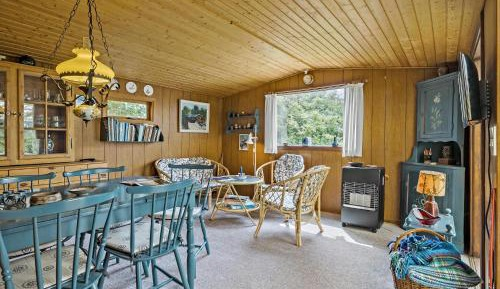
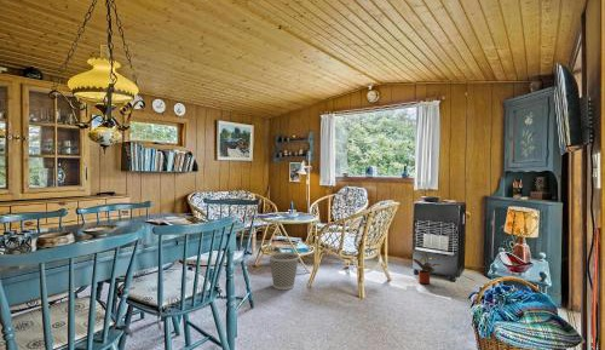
+ wastebasket [267,251,300,291]
+ potted plant [413,248,442,285]
